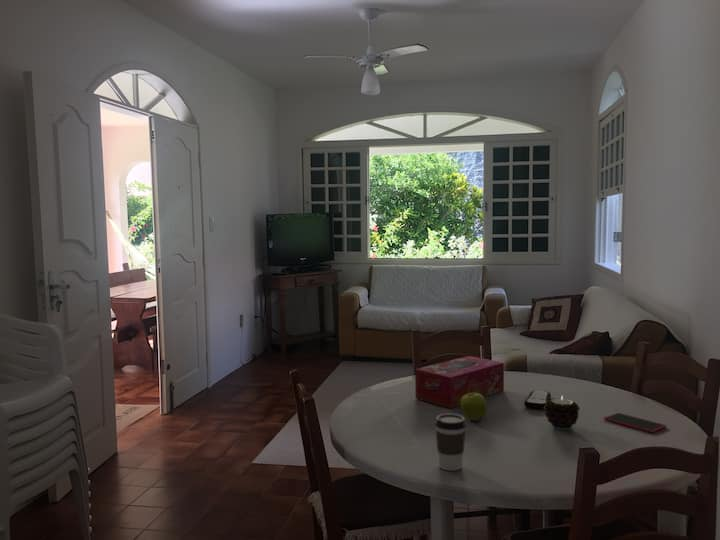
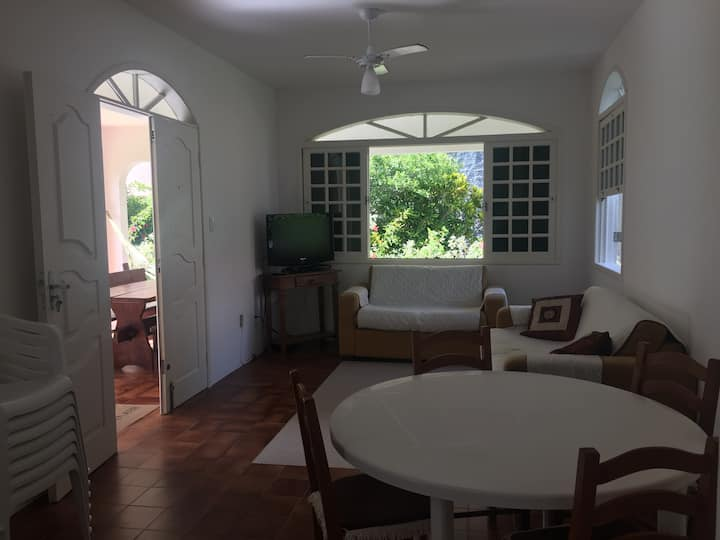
- smartphone [603,412,668,434]
- fruit [460,393,488,422]
- candle [544,396,581,431]
- remote control [523,389,552,411]
- tissue box [414,355,505,409]
- coffee cup [434,413,467,472]
